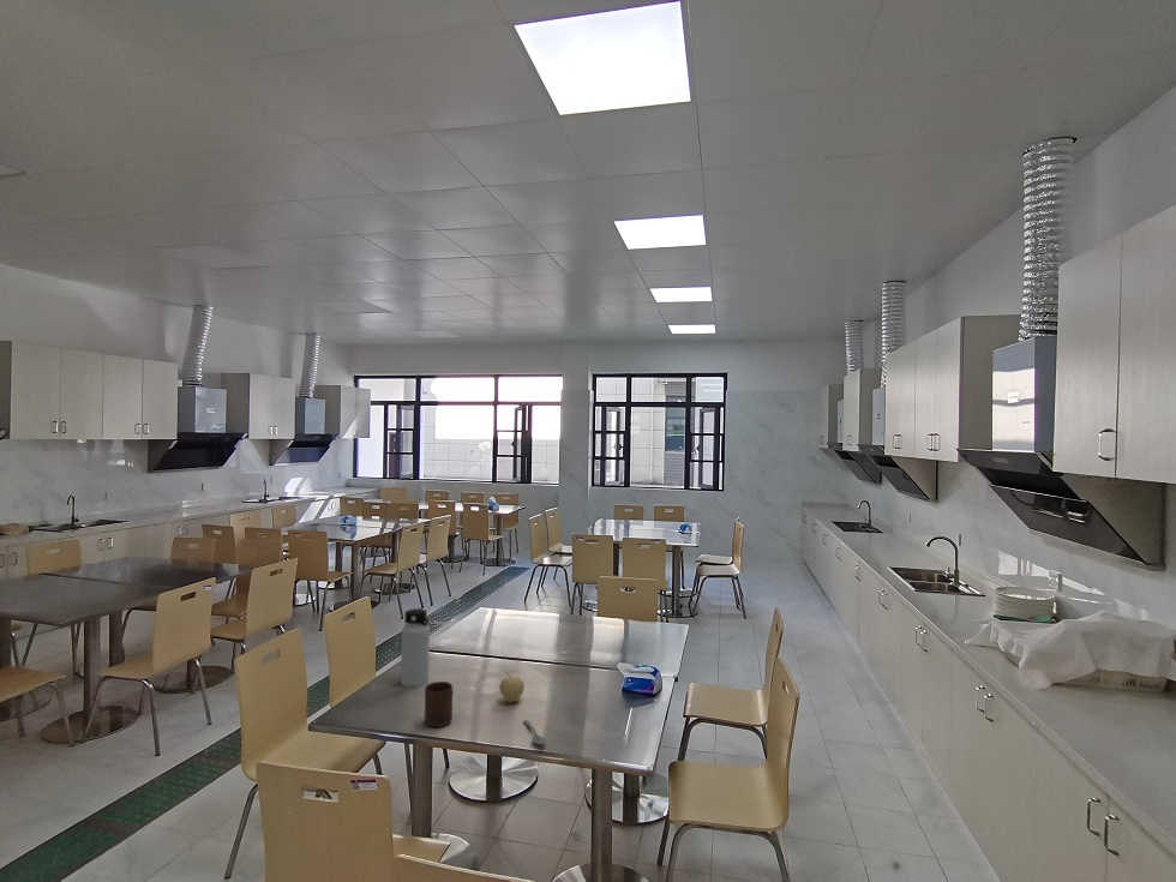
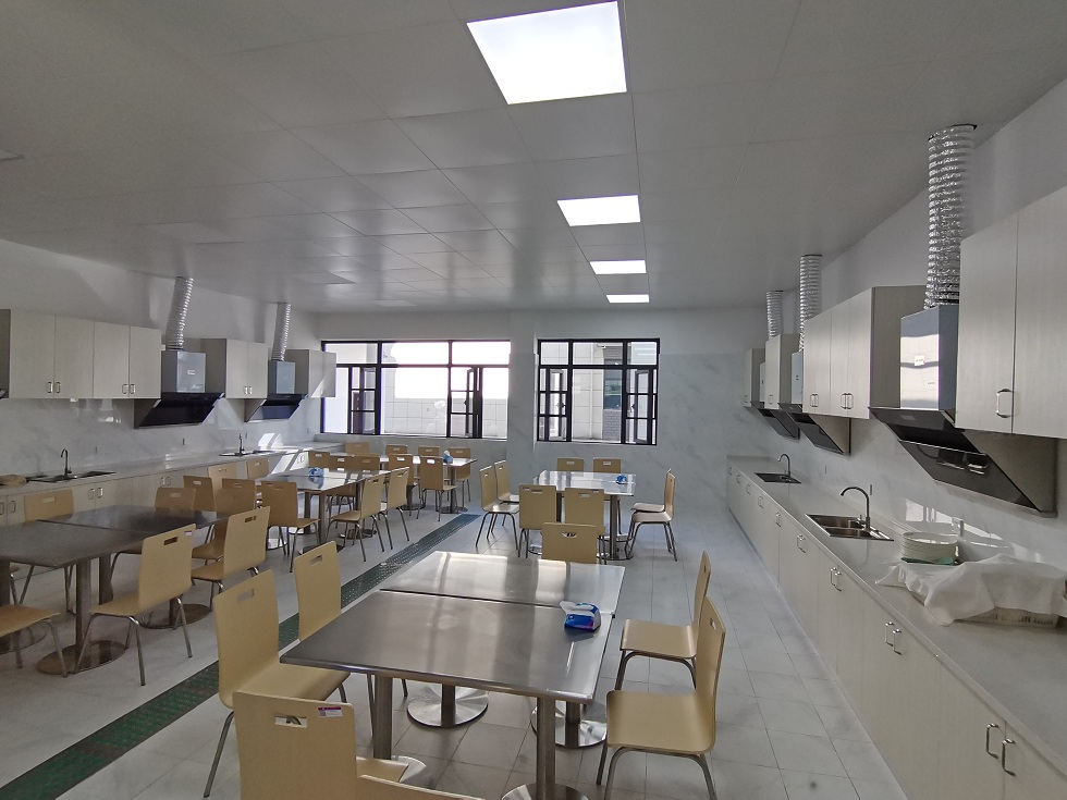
- fruit [498,671,526,703]
- water bottle [400,607,431,688]
- cup [424,680,454,728]
- spoon [522,719,547,746]
